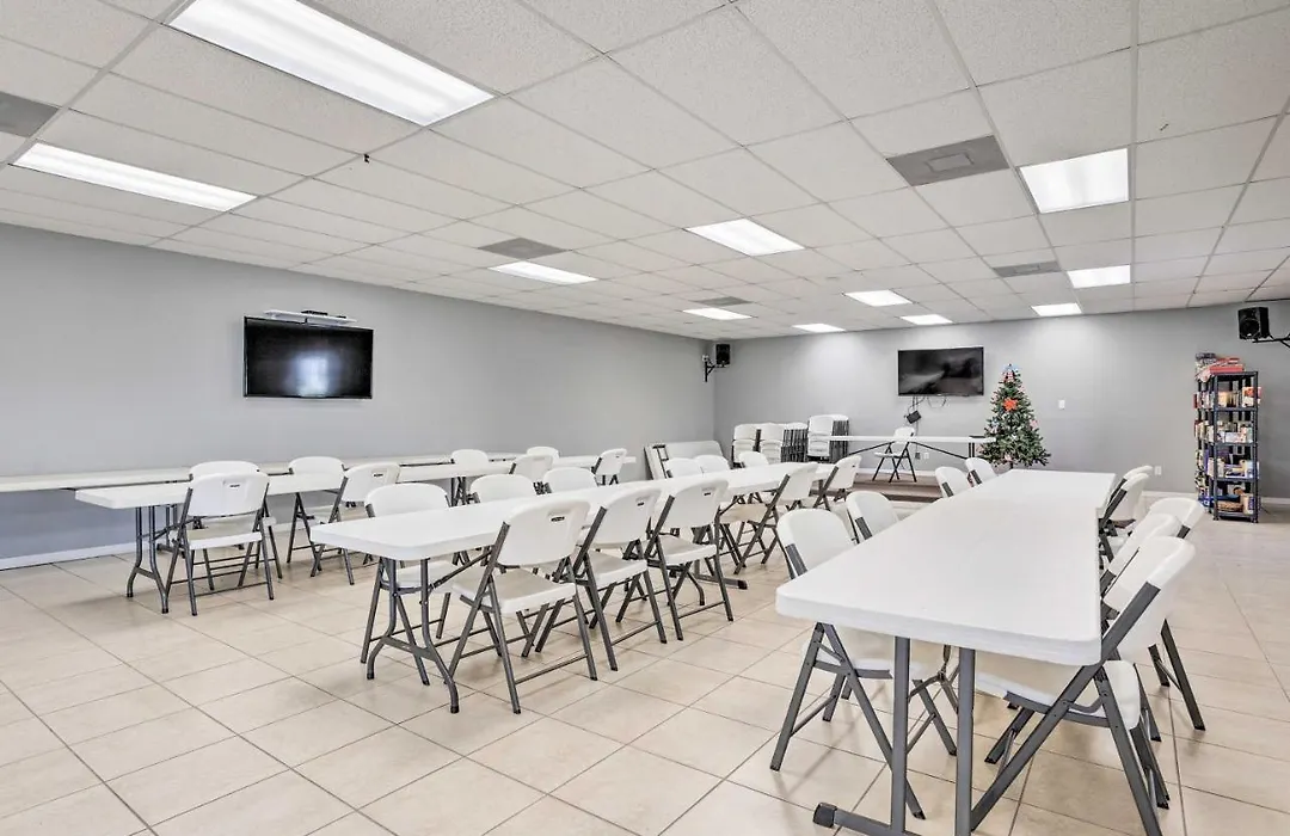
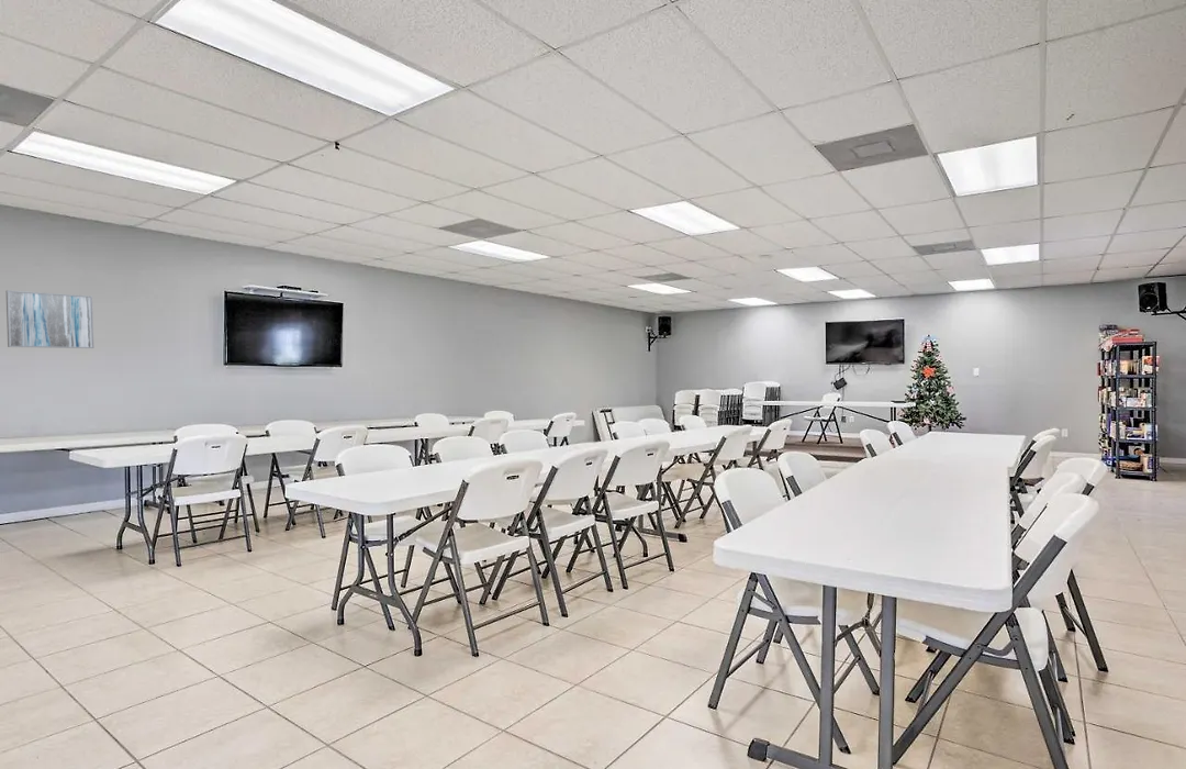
+ wall art [5,289,94,349]
